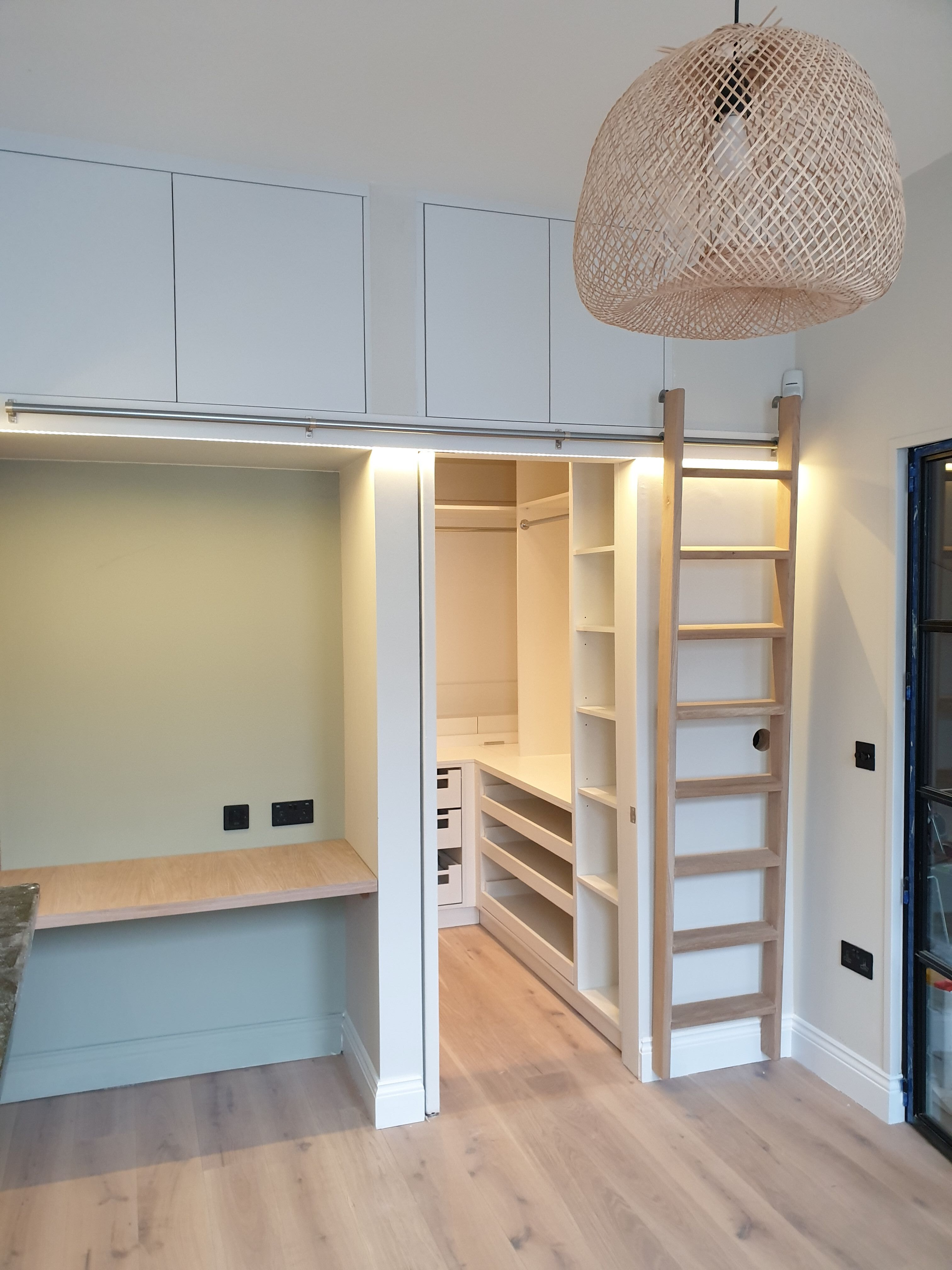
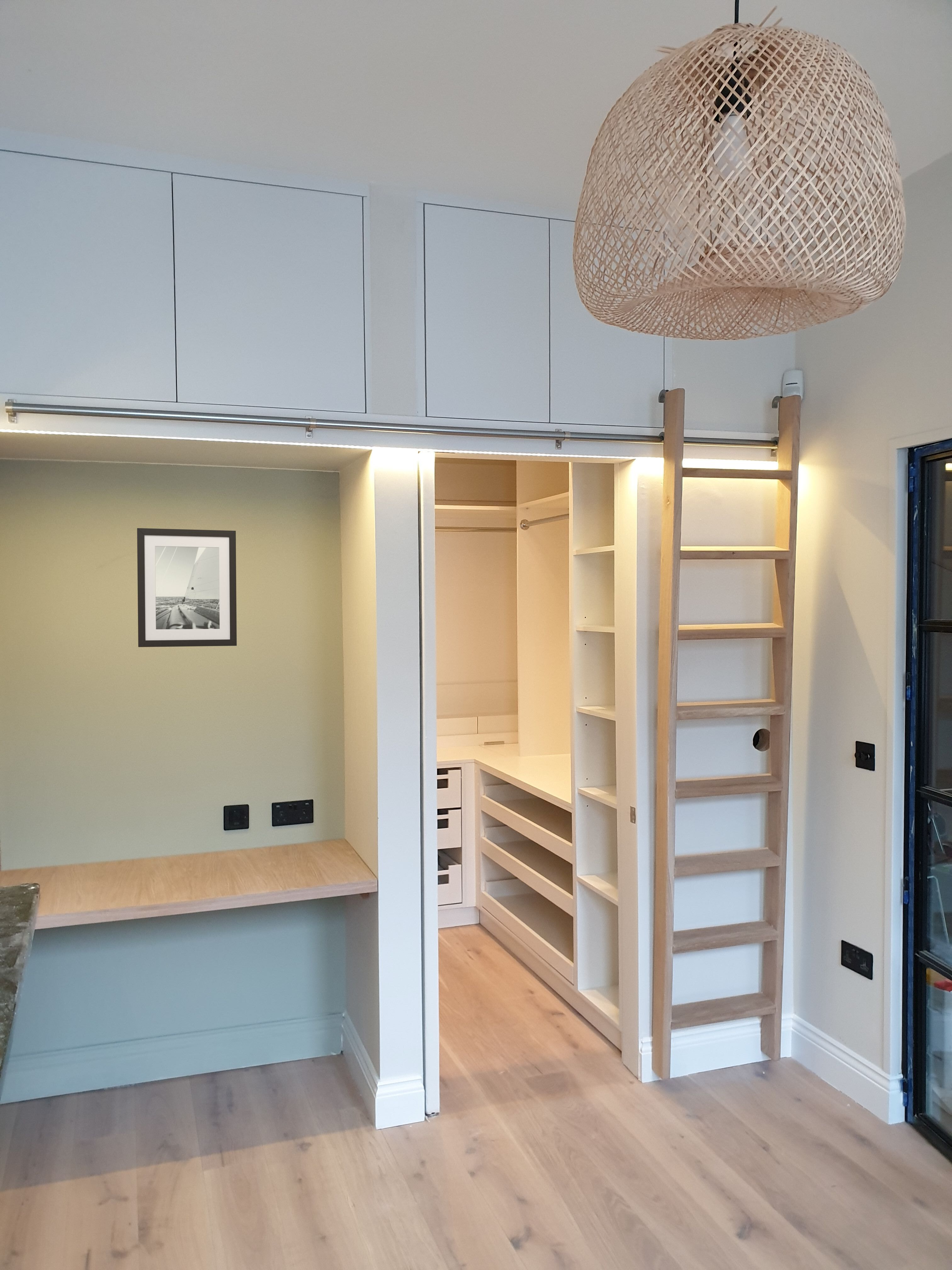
+ wall art [137,528,237,647]
